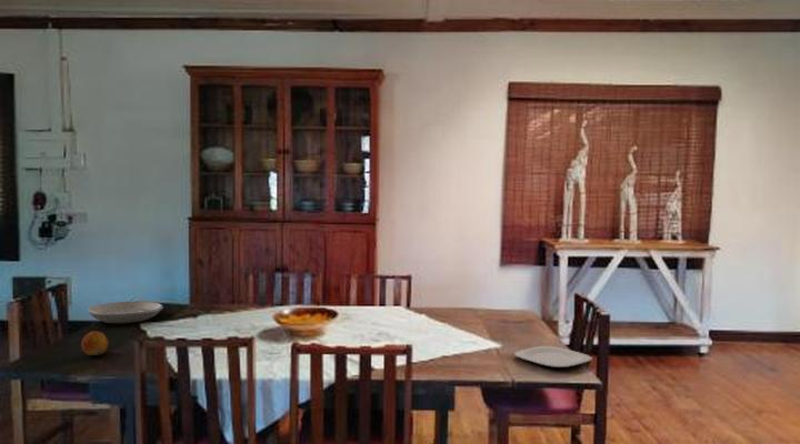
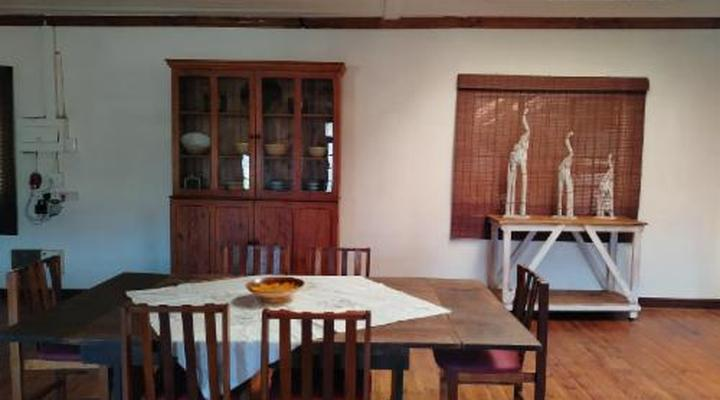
- fruit [80,330,110,356]
- plate [87,300,164,324]
- plate [513,345,593,369]
